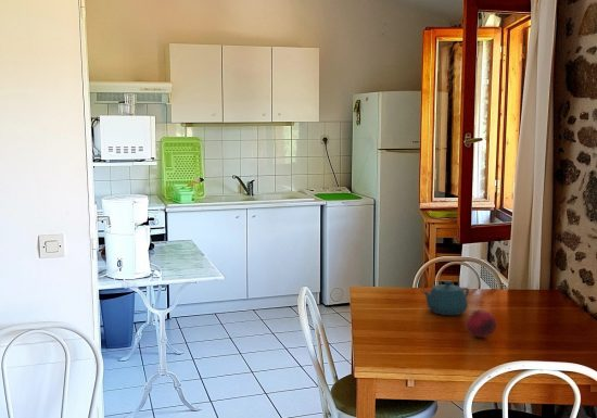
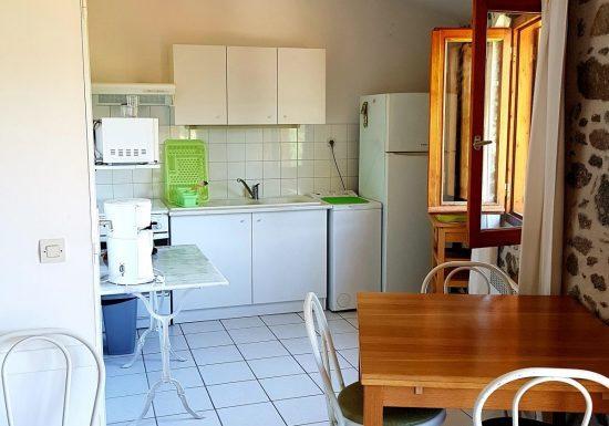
- teapot [422,279,470,316]
- fruit [466,308,497,339]
